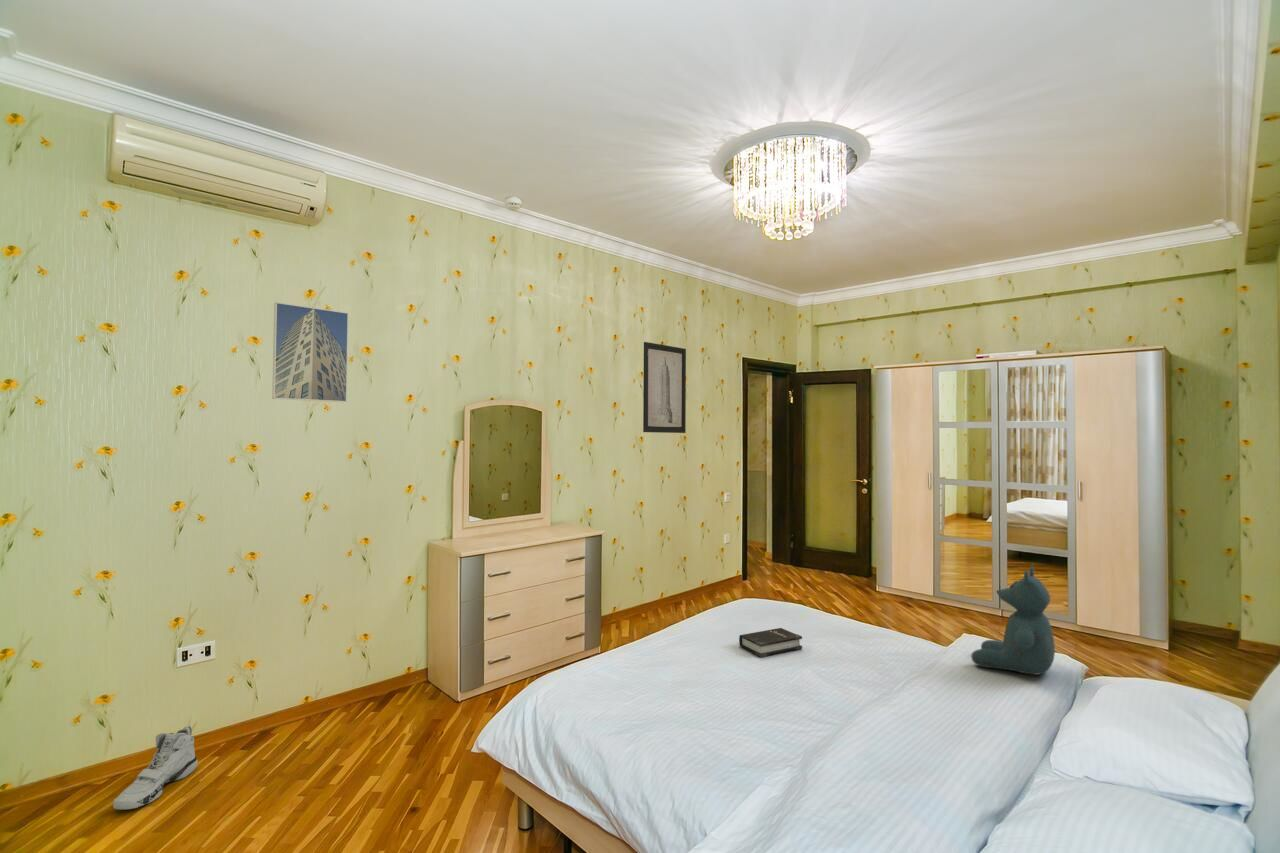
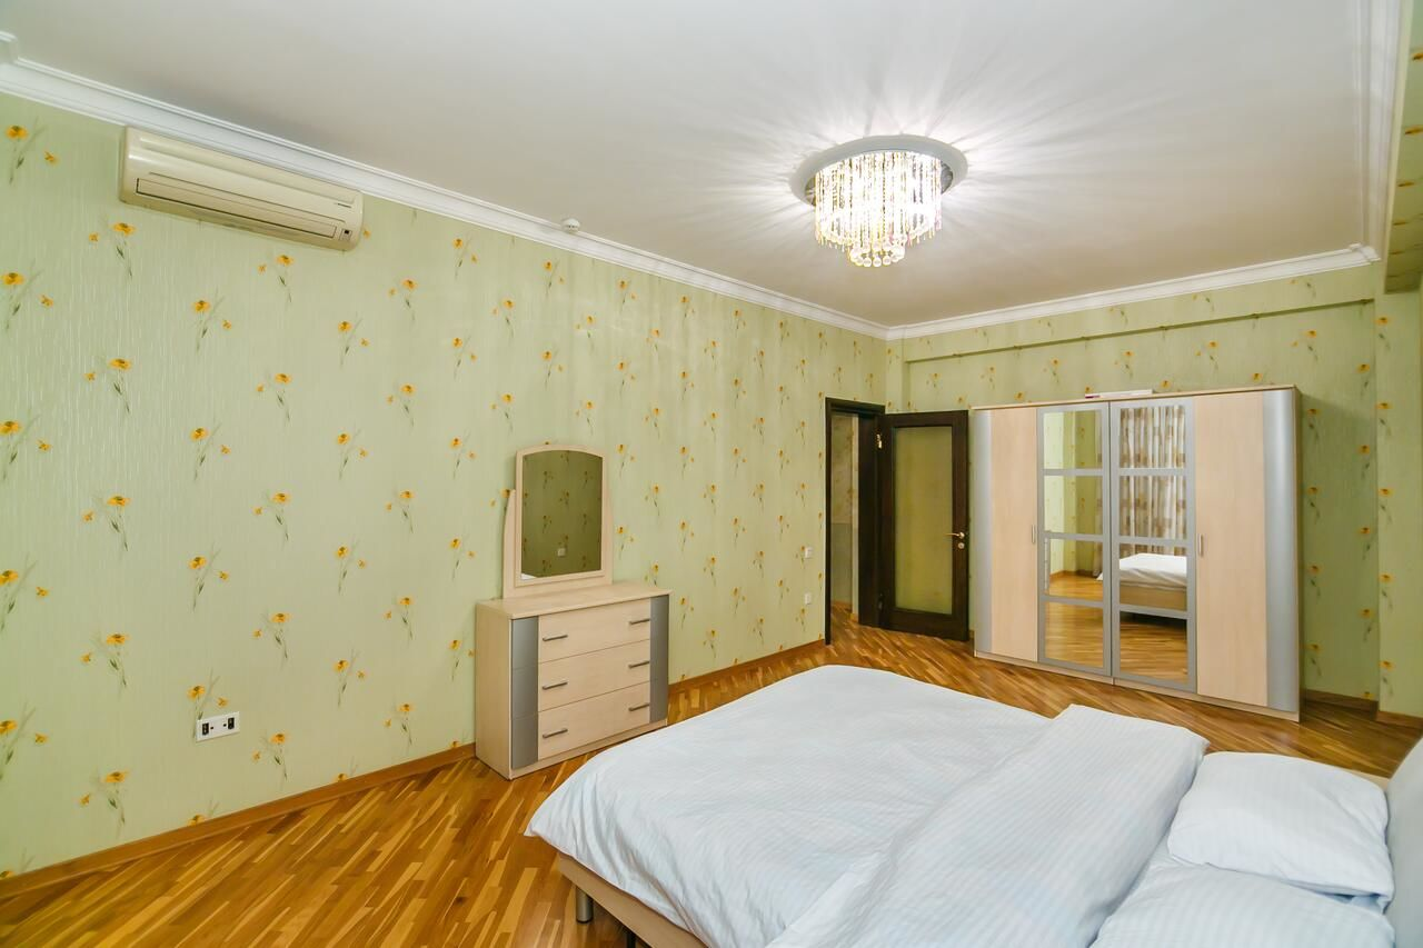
- hardback book [738,627,803,658]
- wall art [642,341,687,434]
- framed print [271,301,349,403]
- sneaker [112,724,199,811]
- teddy bear [970,565,1056,676]
